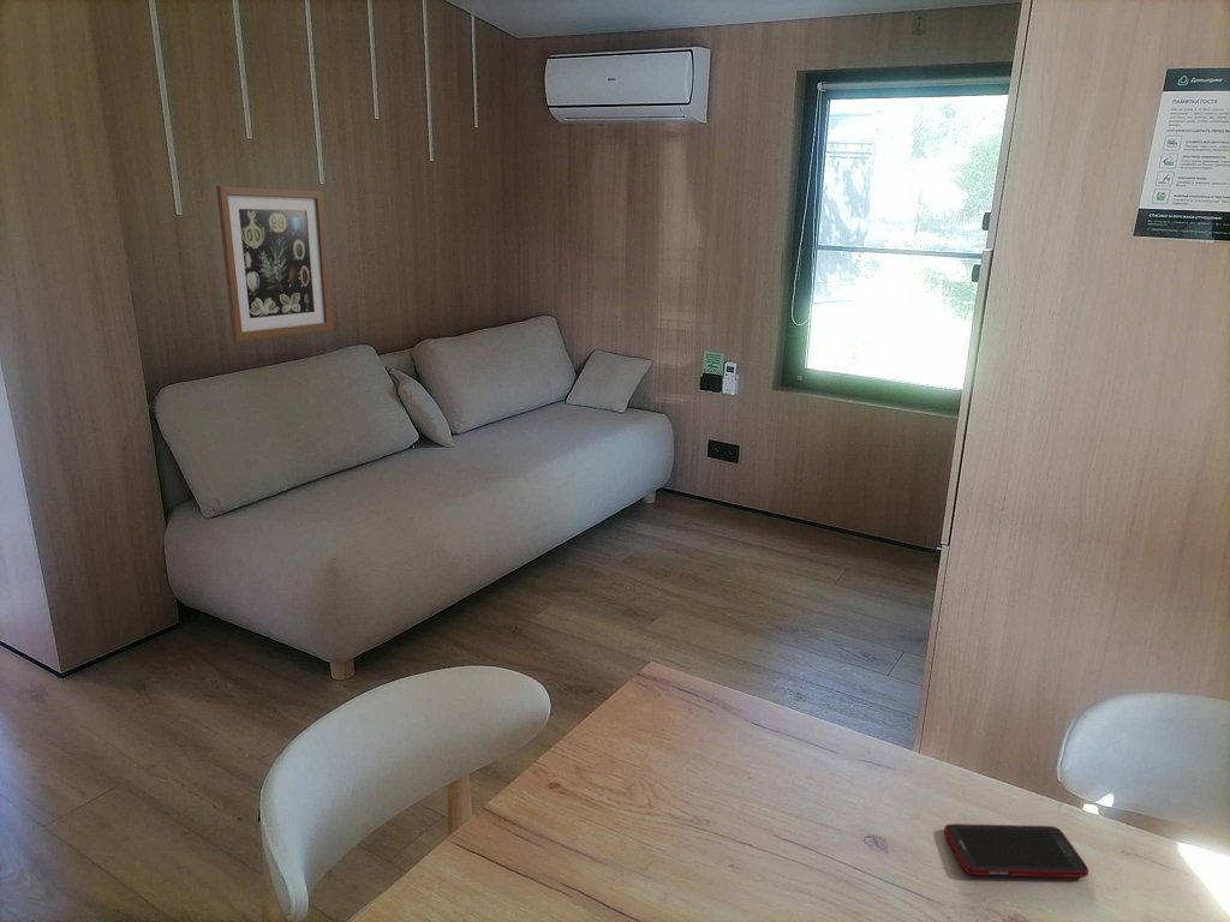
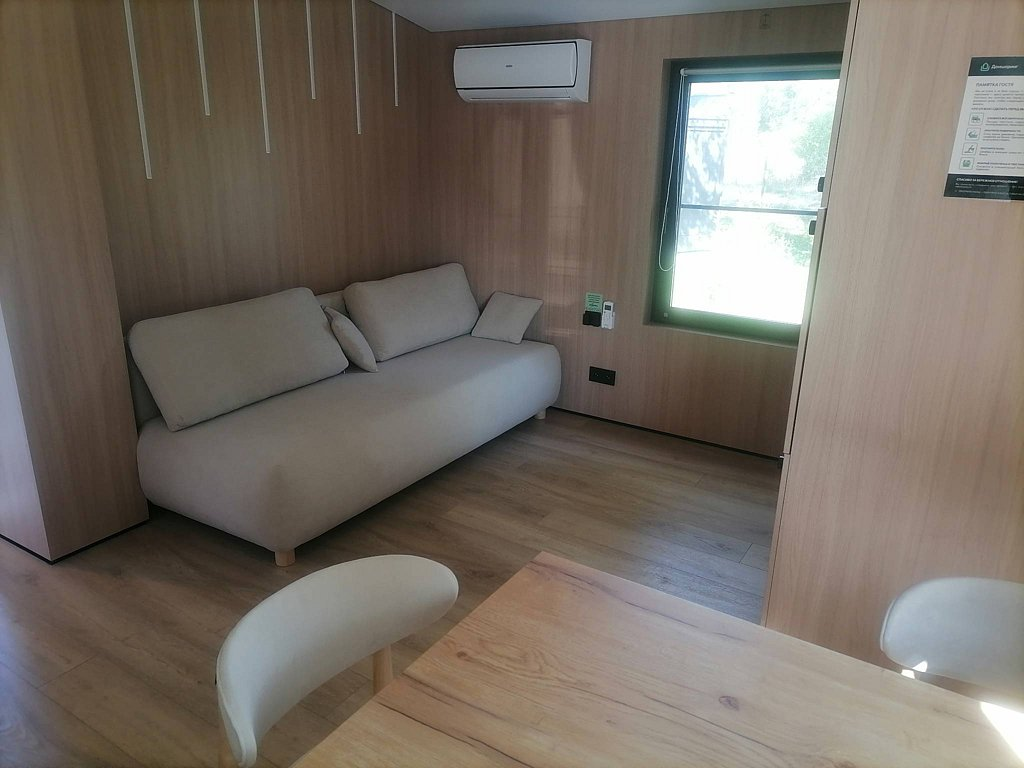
- cell phone [943,822,1089,879]
- wall art [215,185,334,342]
